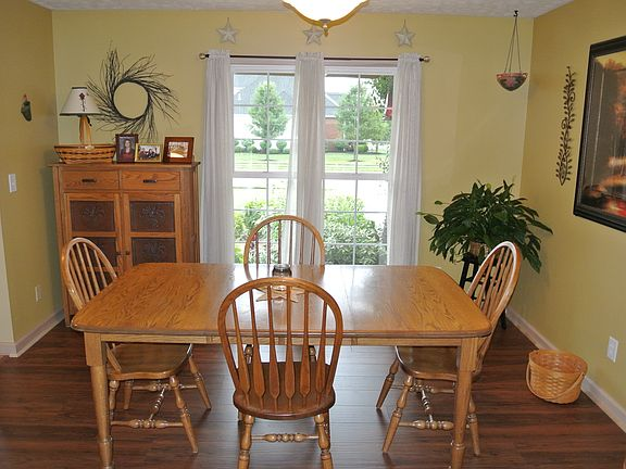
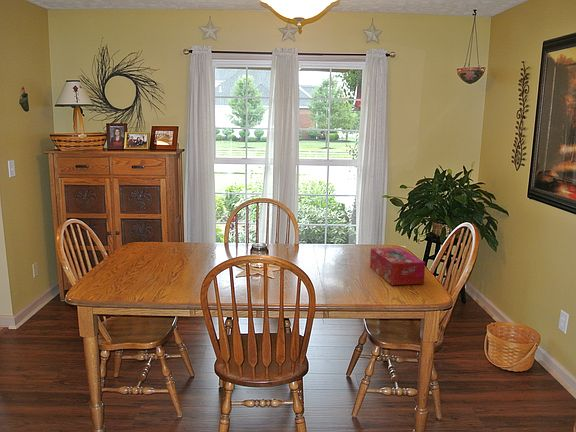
+ tissue box [369,247,426,286]
